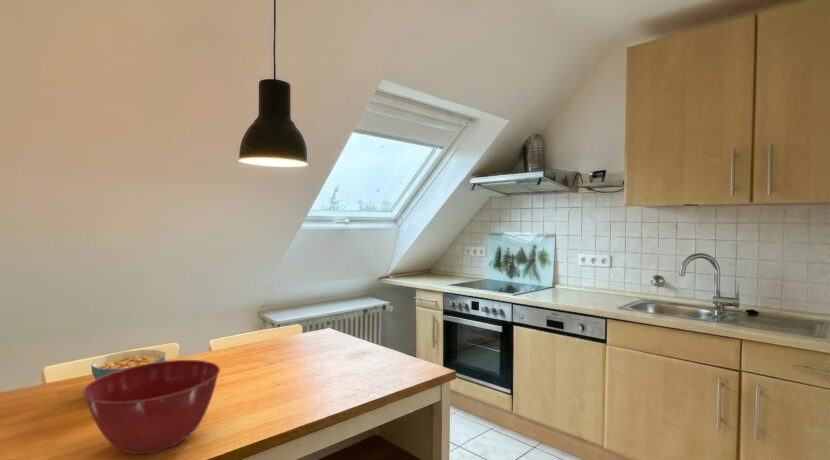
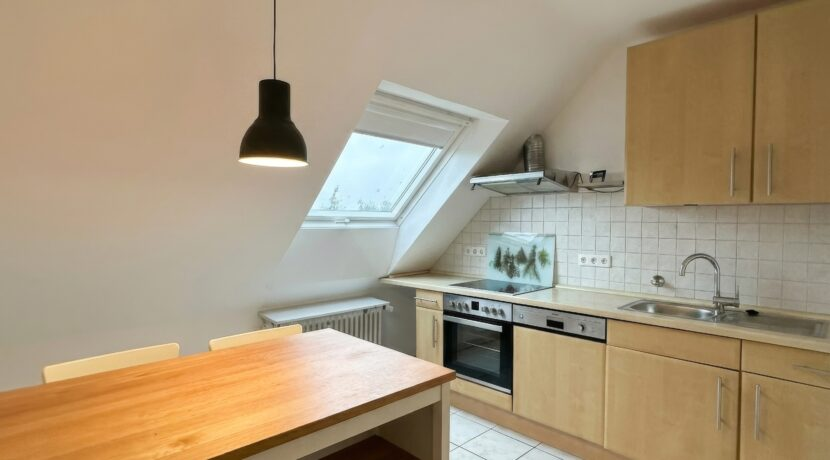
- mixing bowl [82,359,221,455]
- cereal bowl [90,349,167,380]
